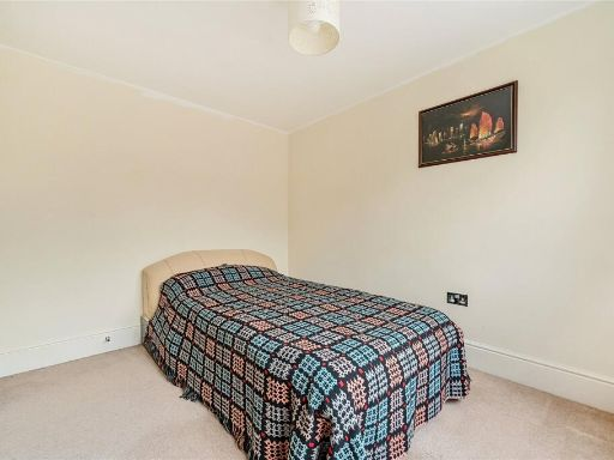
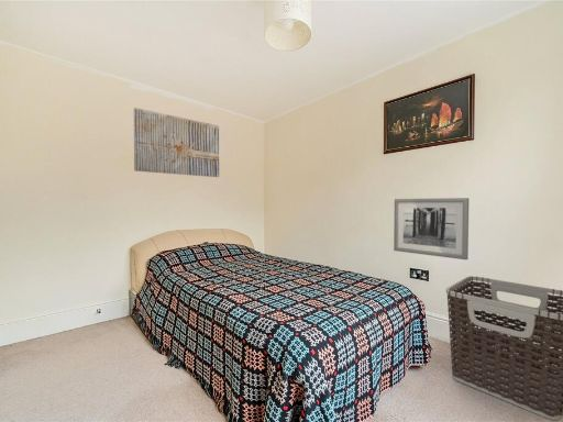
+ wall art [393,197,470,260]
+ clothes hamper [445,275,563,421]
+ wall art [133,107,220,178]
